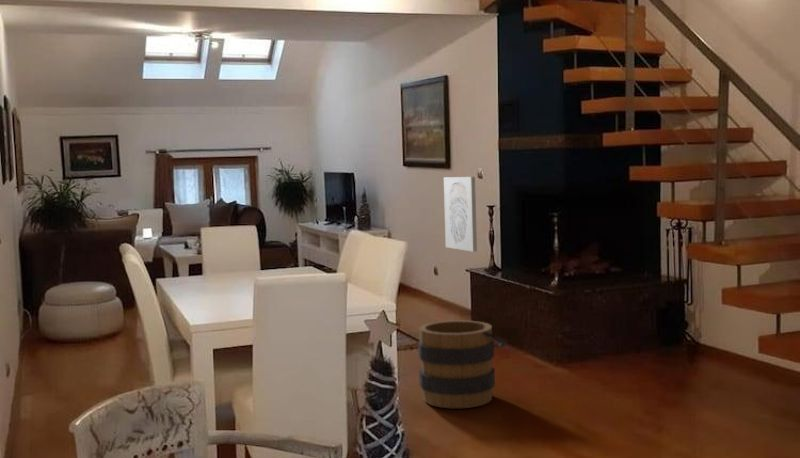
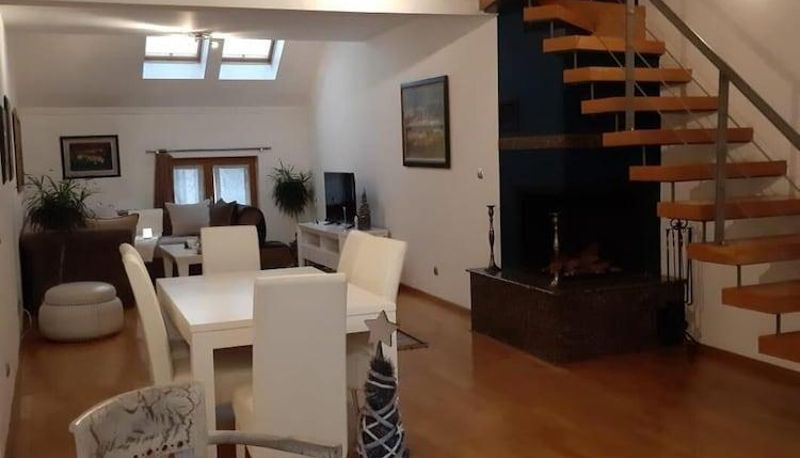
- wall art [443,176,478,253]
- bucket [417,319,507,409]
